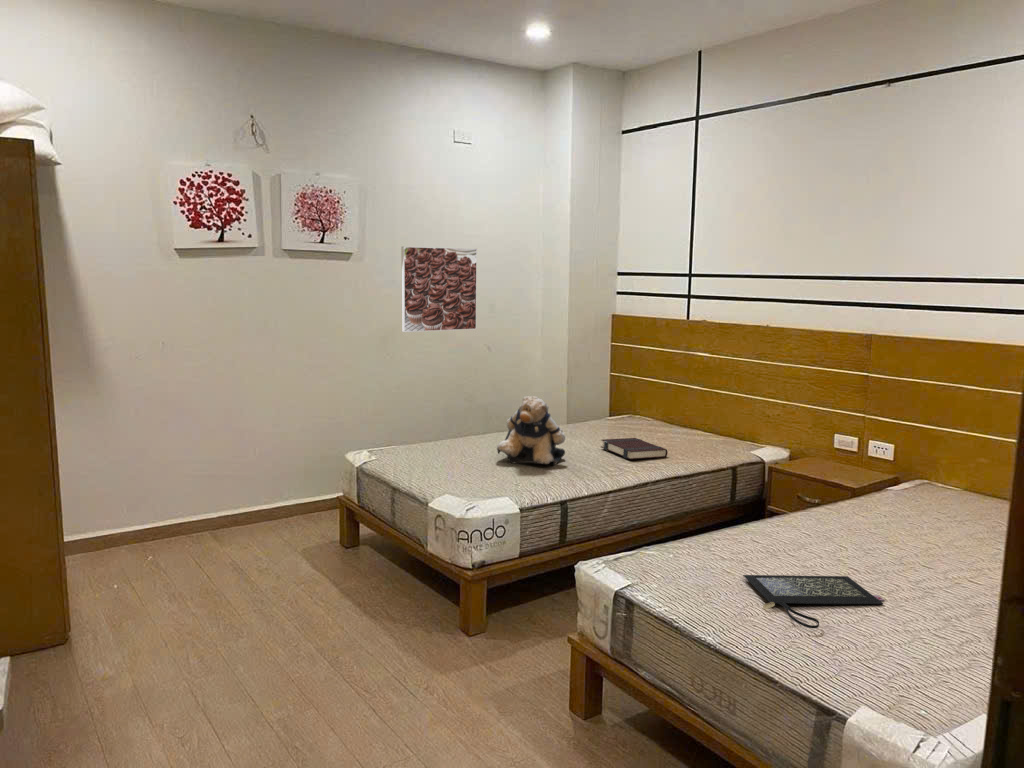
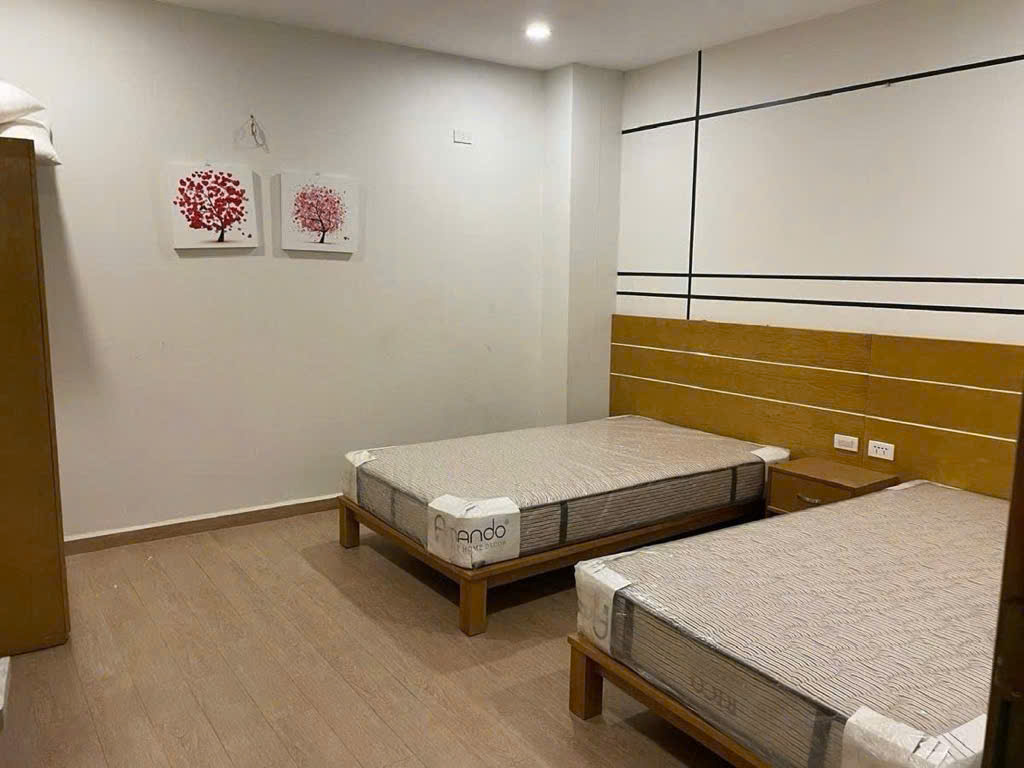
- book [600,437,668,461]
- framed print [401,246,478,333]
- teddy bear [496,395,566,467]
- clutch bag [742,574,886,629]
